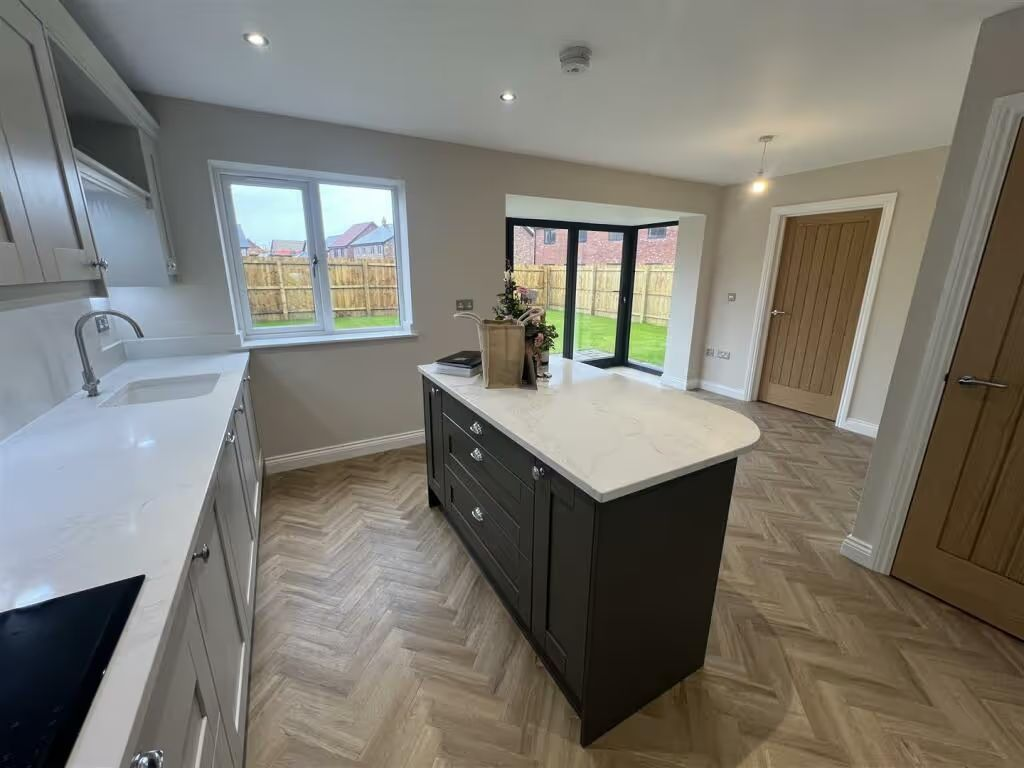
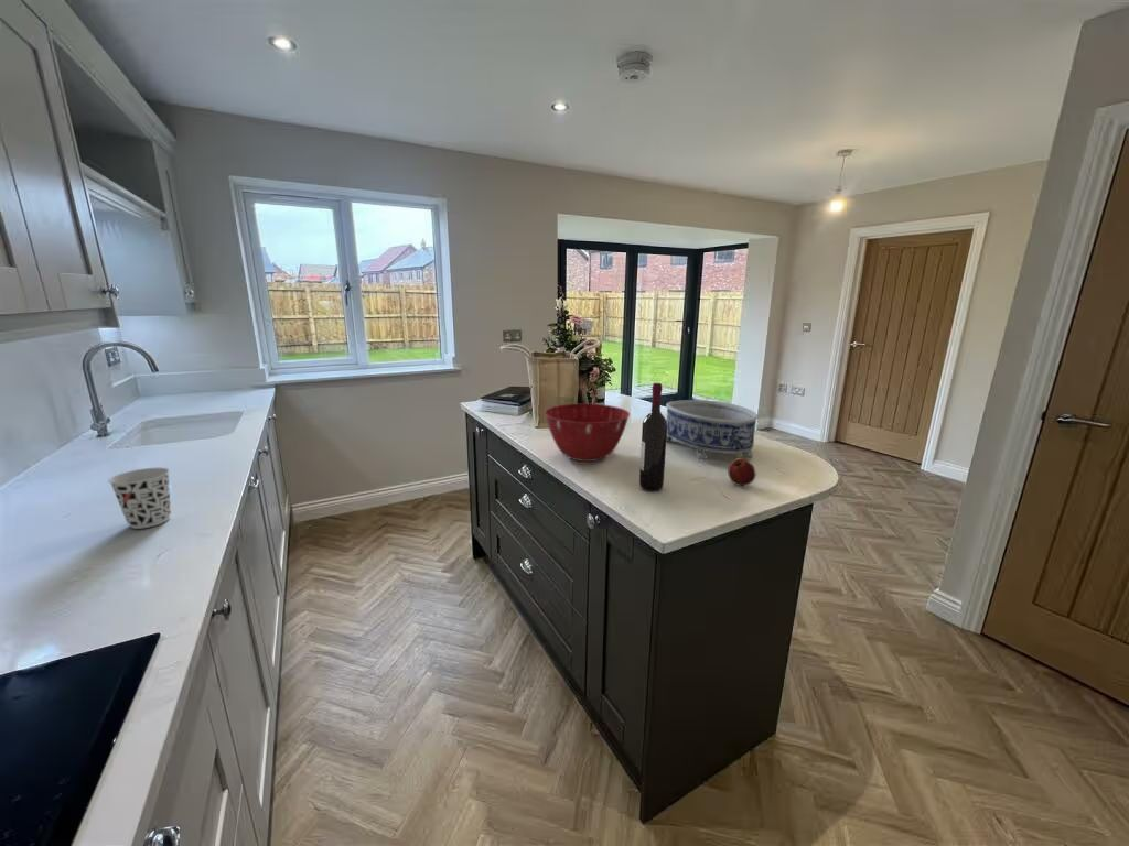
+ apple [727,457,757,487]
+ wine bottle [638,382,667,492]
+ decorative bowl [665,399,759,460]
+ cup [108,467,172,530]
+ mixing bowl [544,402,631,463]
